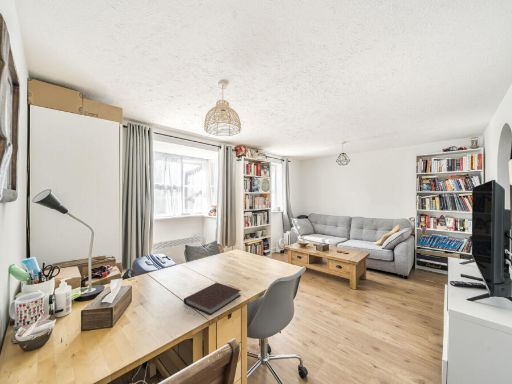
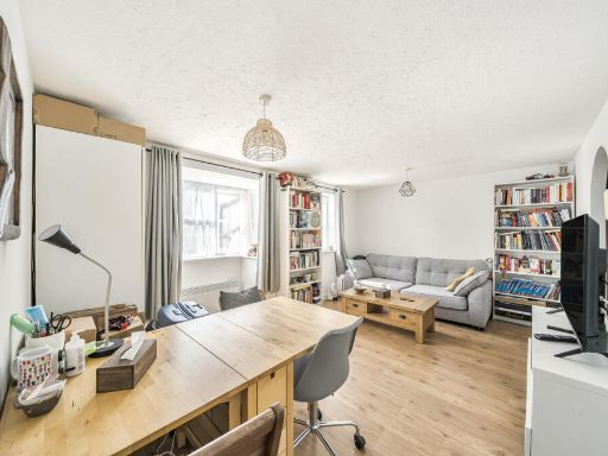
- notebook [183,282,242,316]
